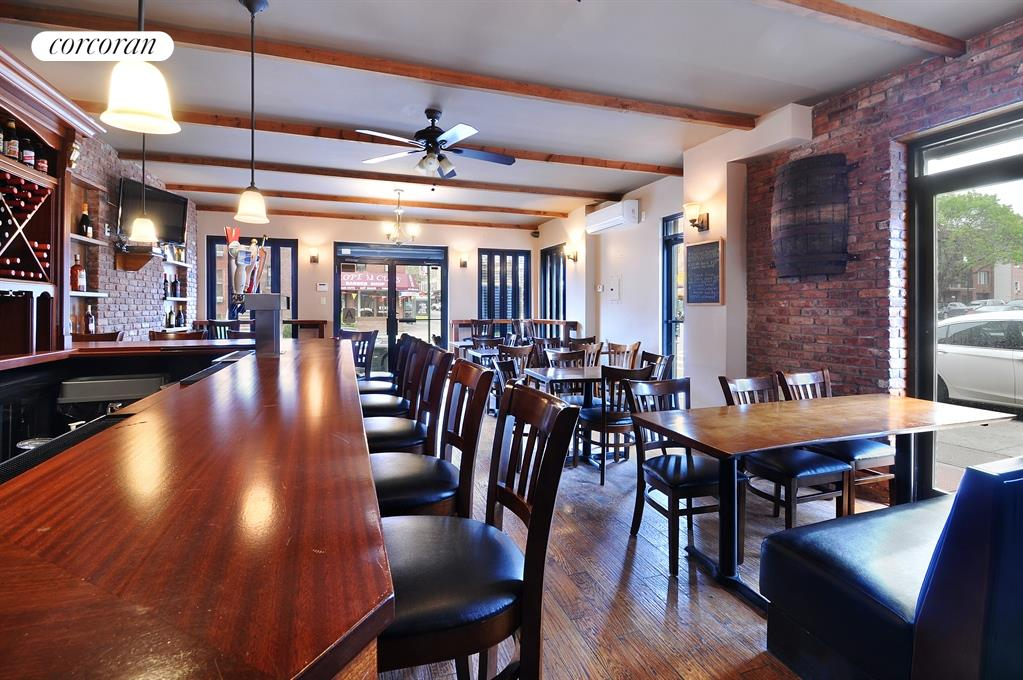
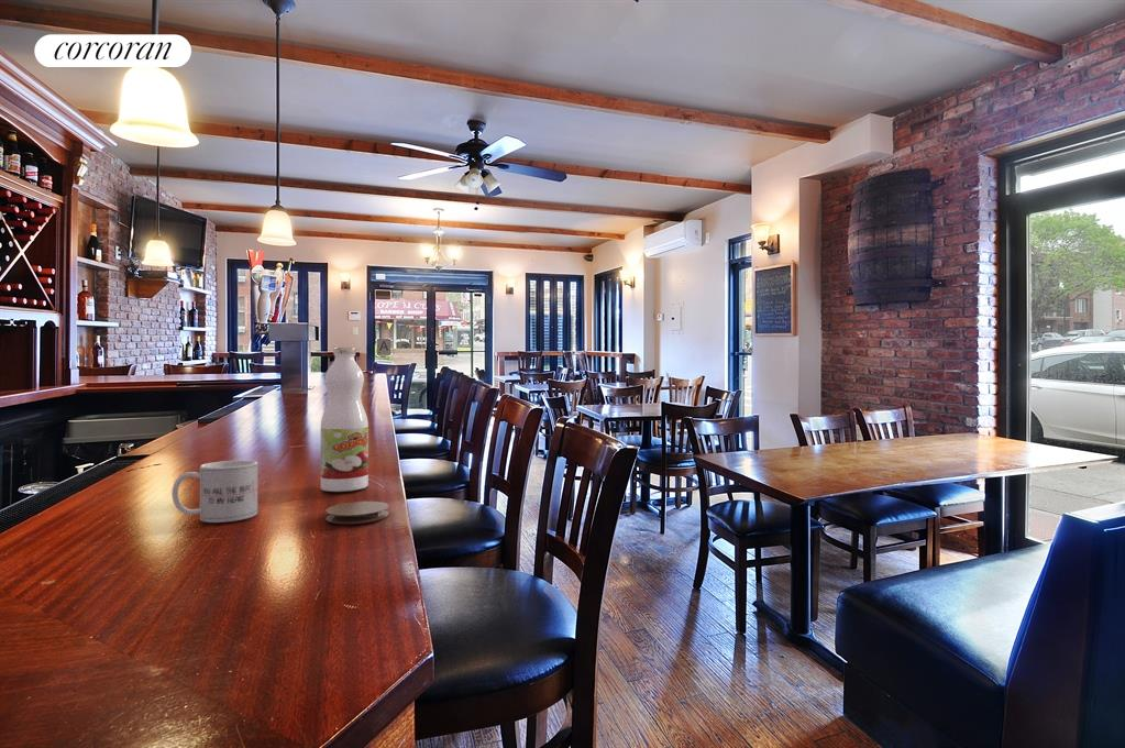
+ mug [170,459,258,524]
+ coaster [324,501,390,525]
+ juice bottle [320,346,370,493]
